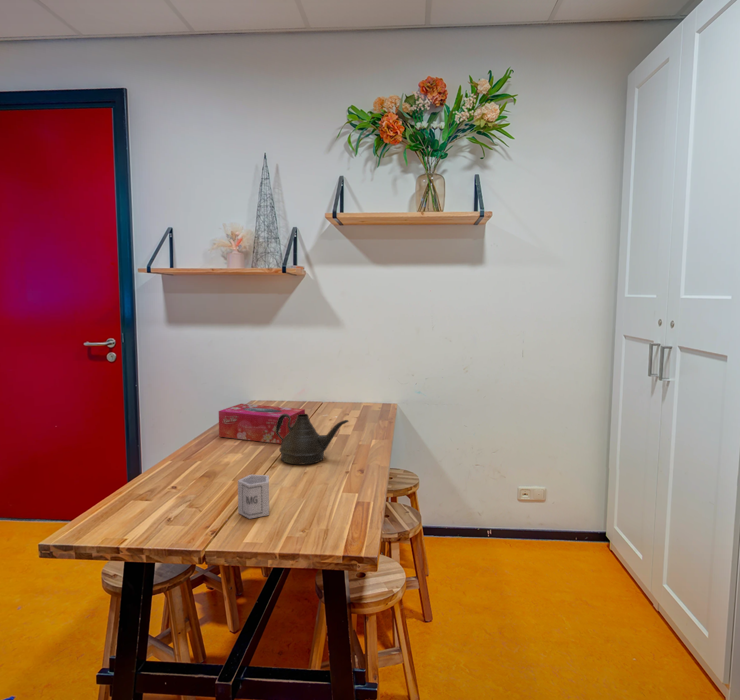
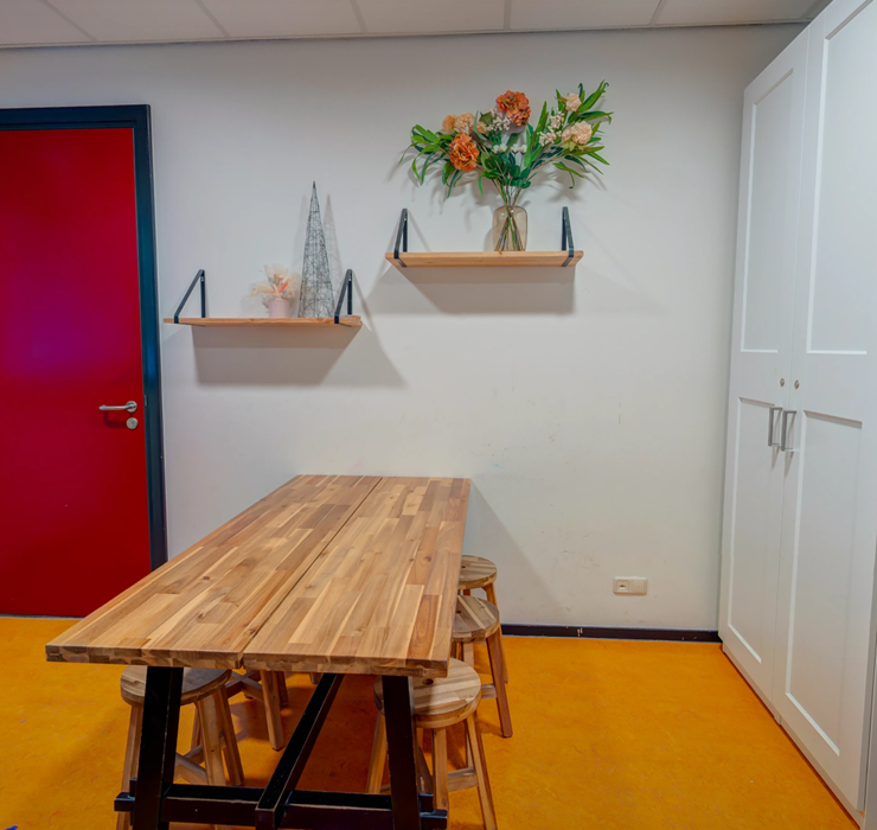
- teapot [276,413,349,466]
- cup [237,474,270,520]
- tissue box [218,403,306,445]
